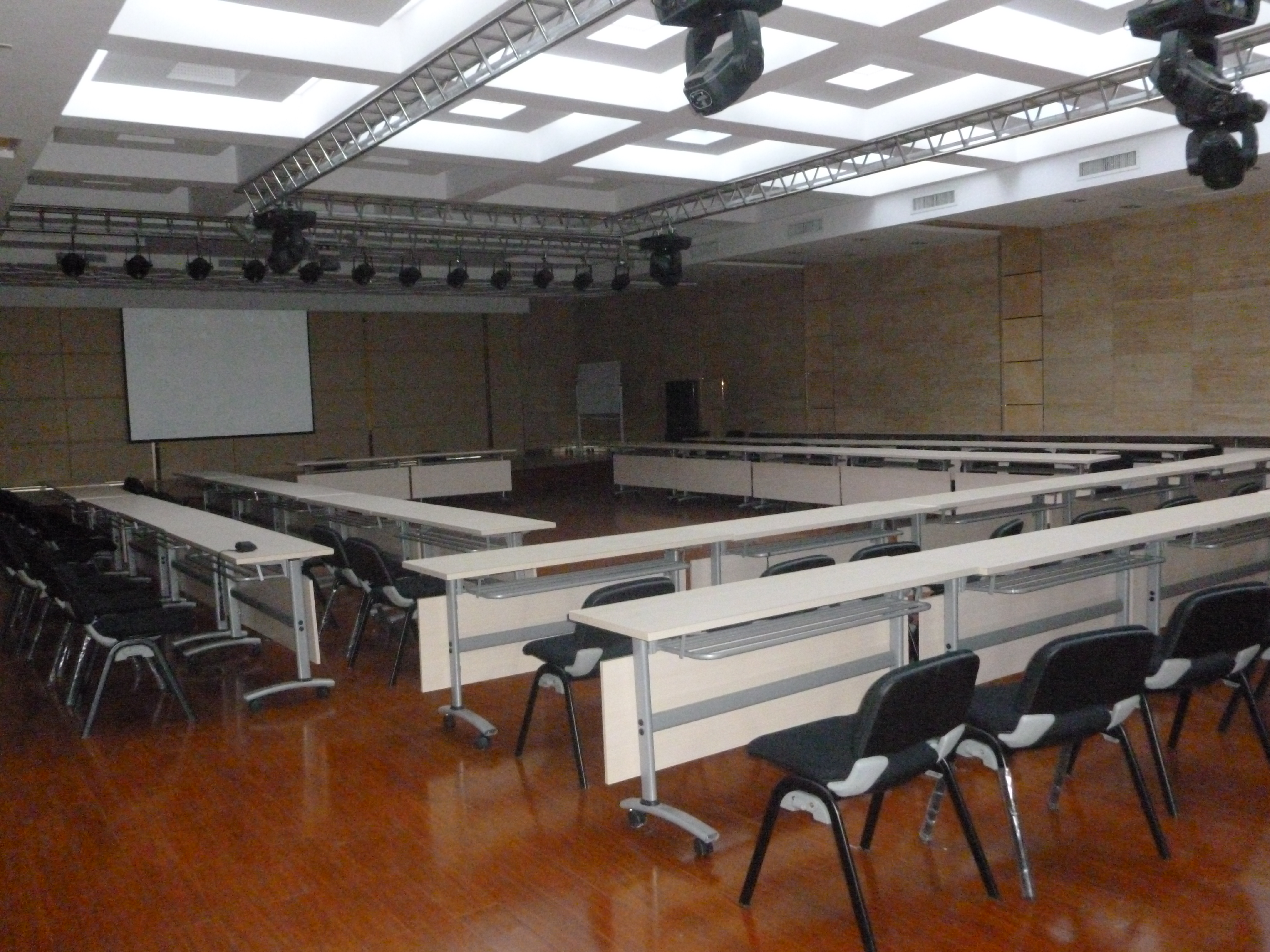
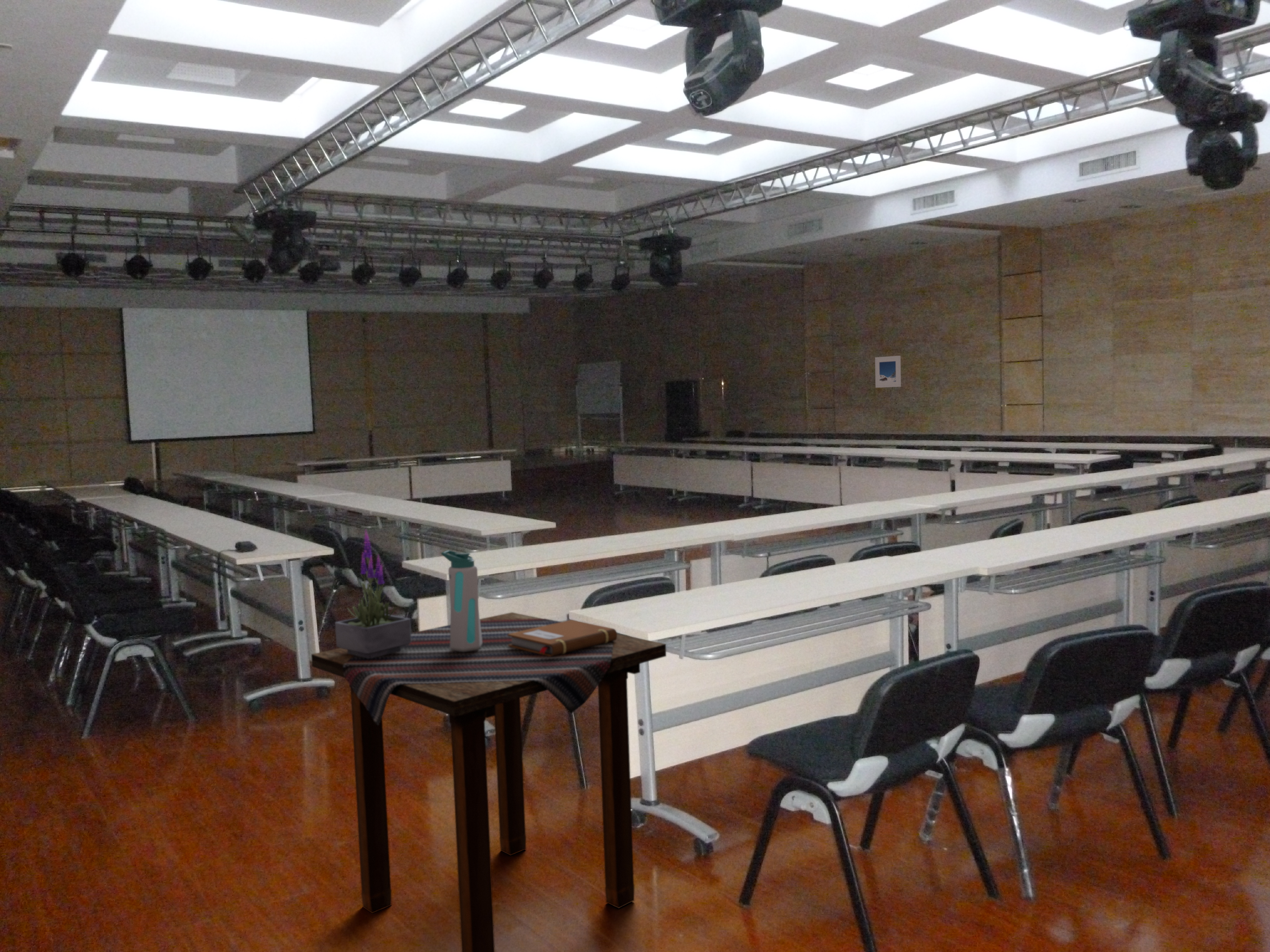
+ notebook [508,619,617,657]
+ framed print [875,355,901,388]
+ water bottle [441,550,482,652]
+ side table [311,612,667,952]
+ potted plant [335,529,411,659]
